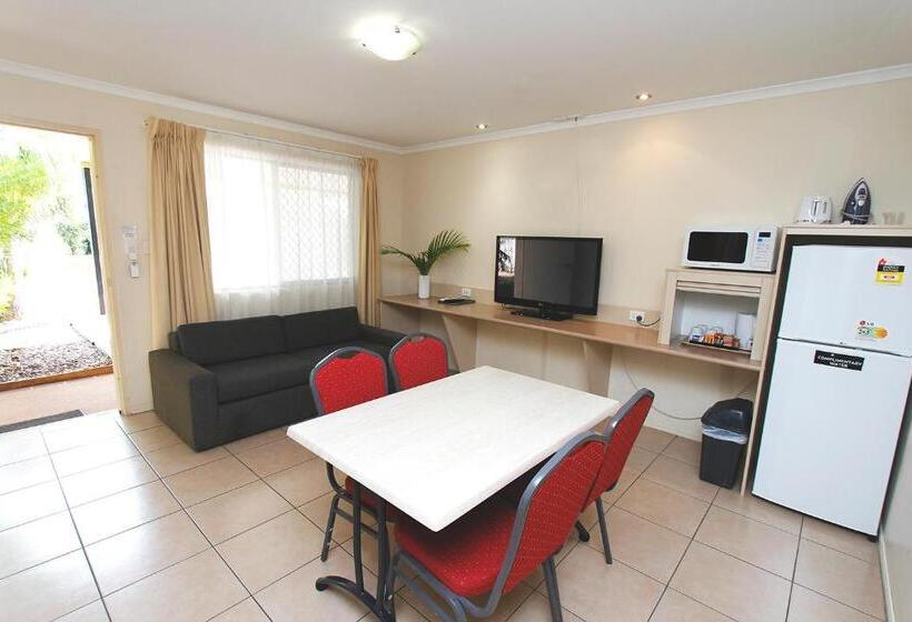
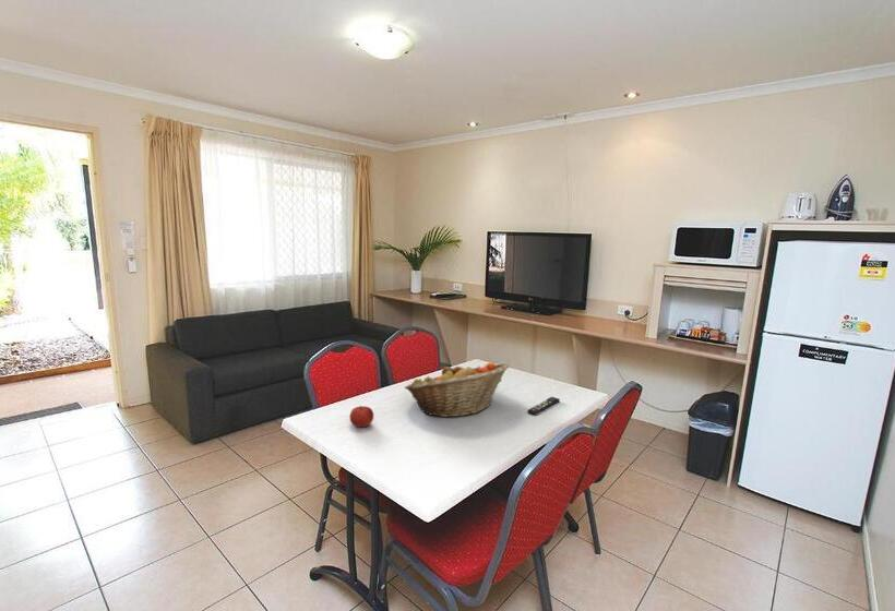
+ fruit [348,405,374,429]
+ fruit basket [404,361,510,418]
+ remote control [526,396,561,416]
